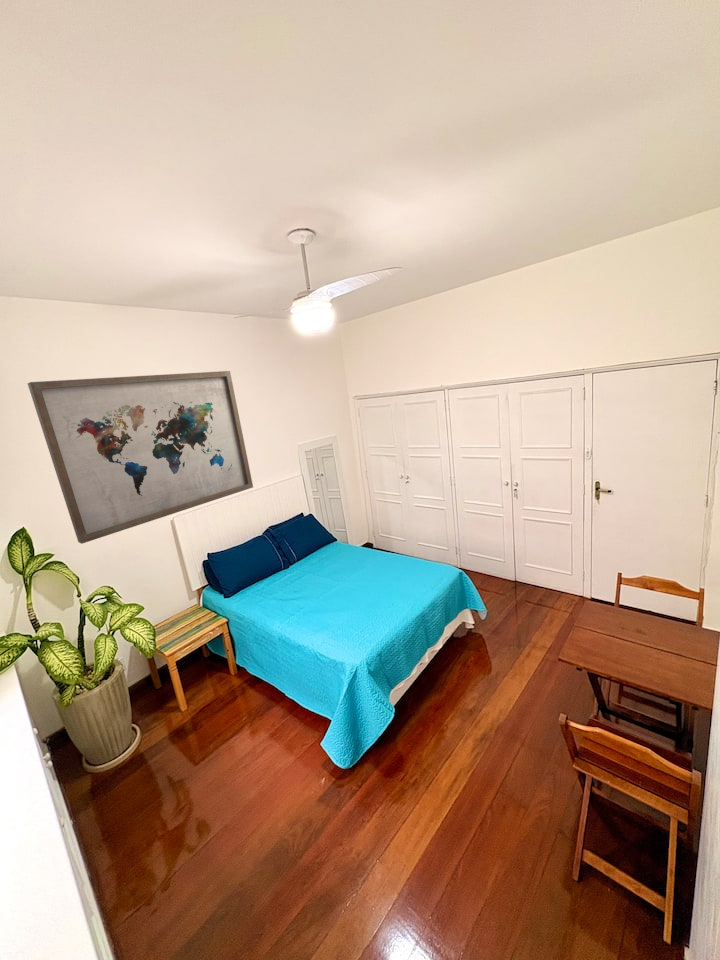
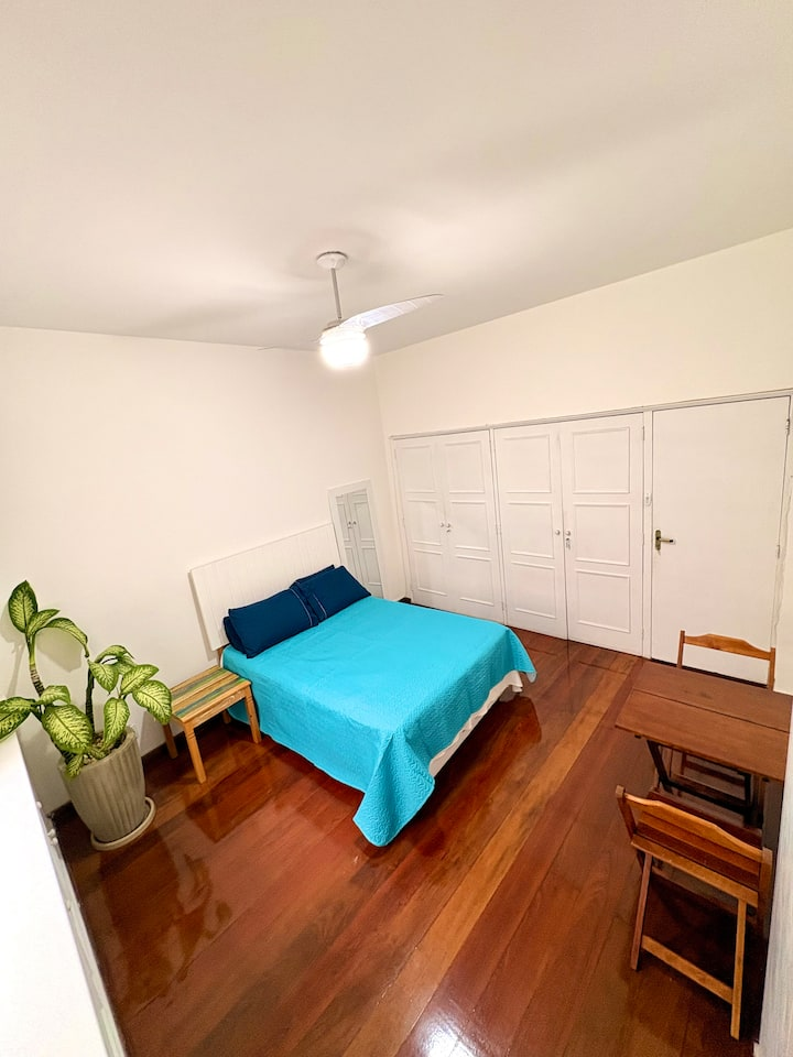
- wall art [27,370,254,545]
